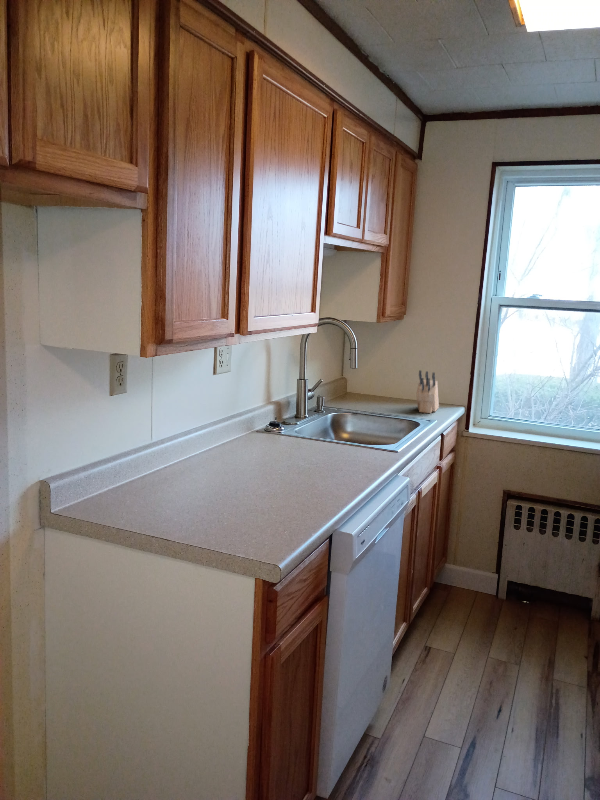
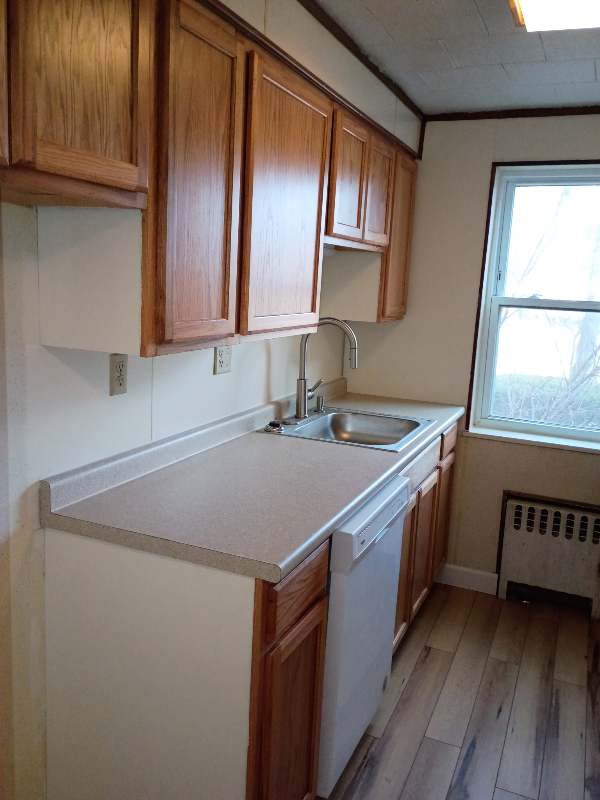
- knife block [416,369,440,414]
